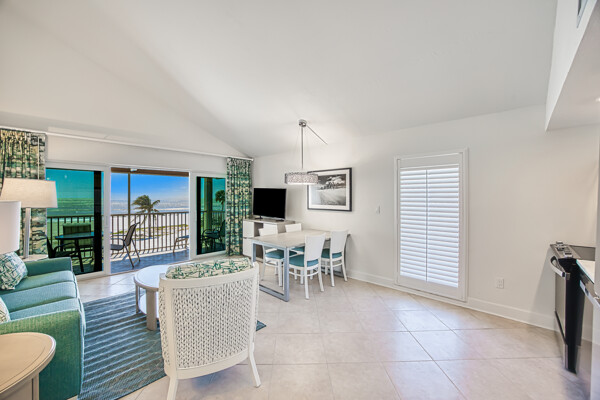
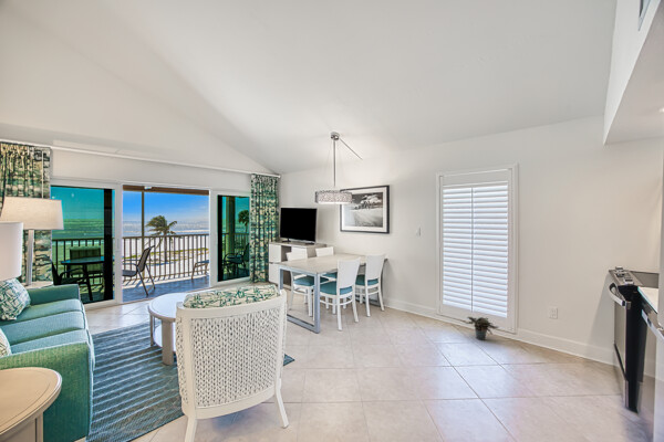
+ potted plant [463,316,499,341]
